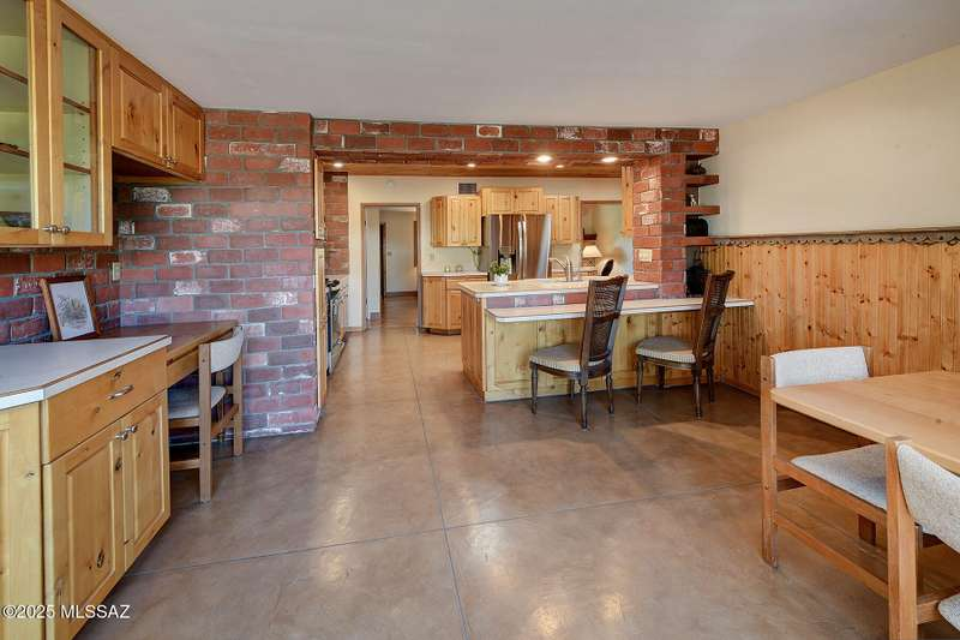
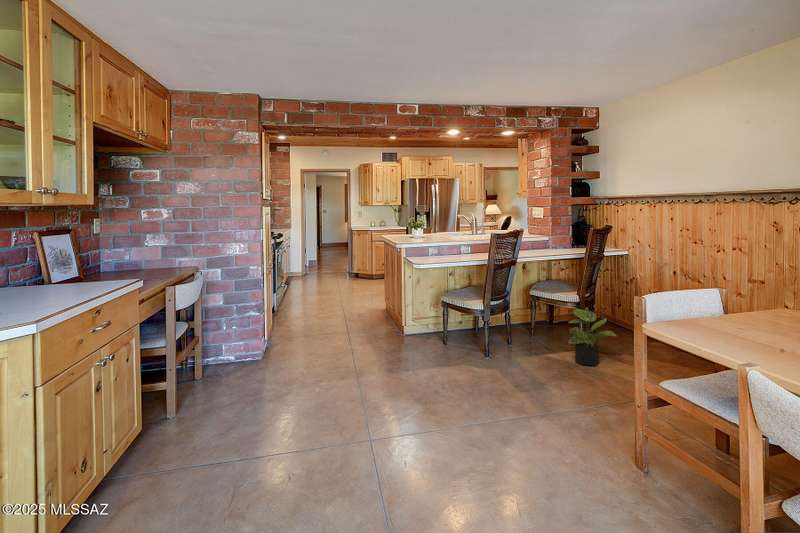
+ potted plant [566,307,618,367]
